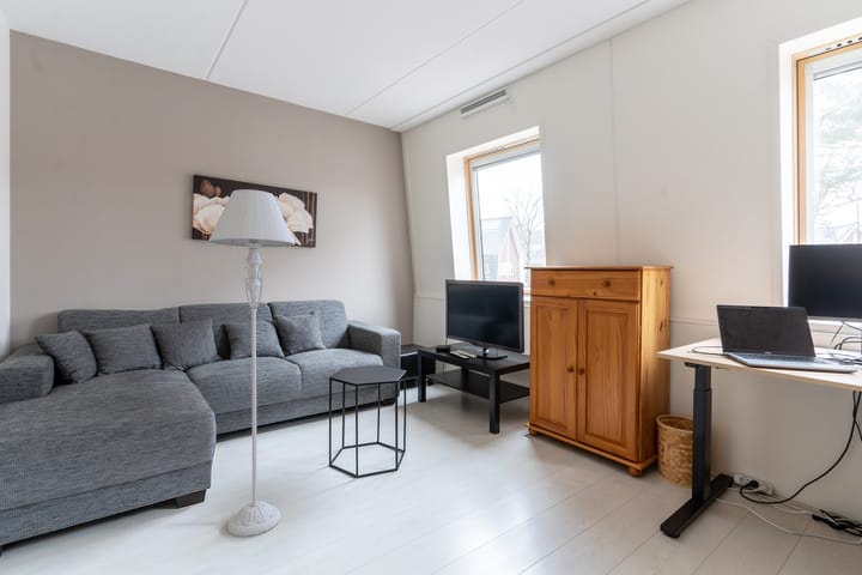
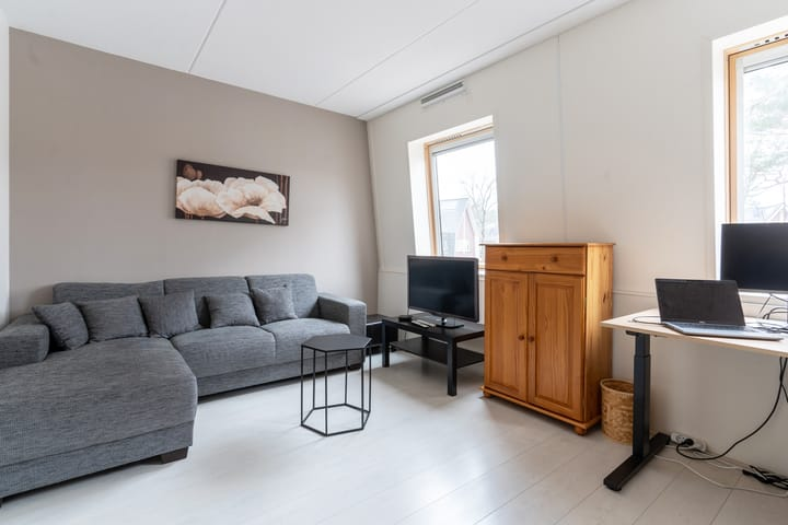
- floor lamp [207,188,296,537]
